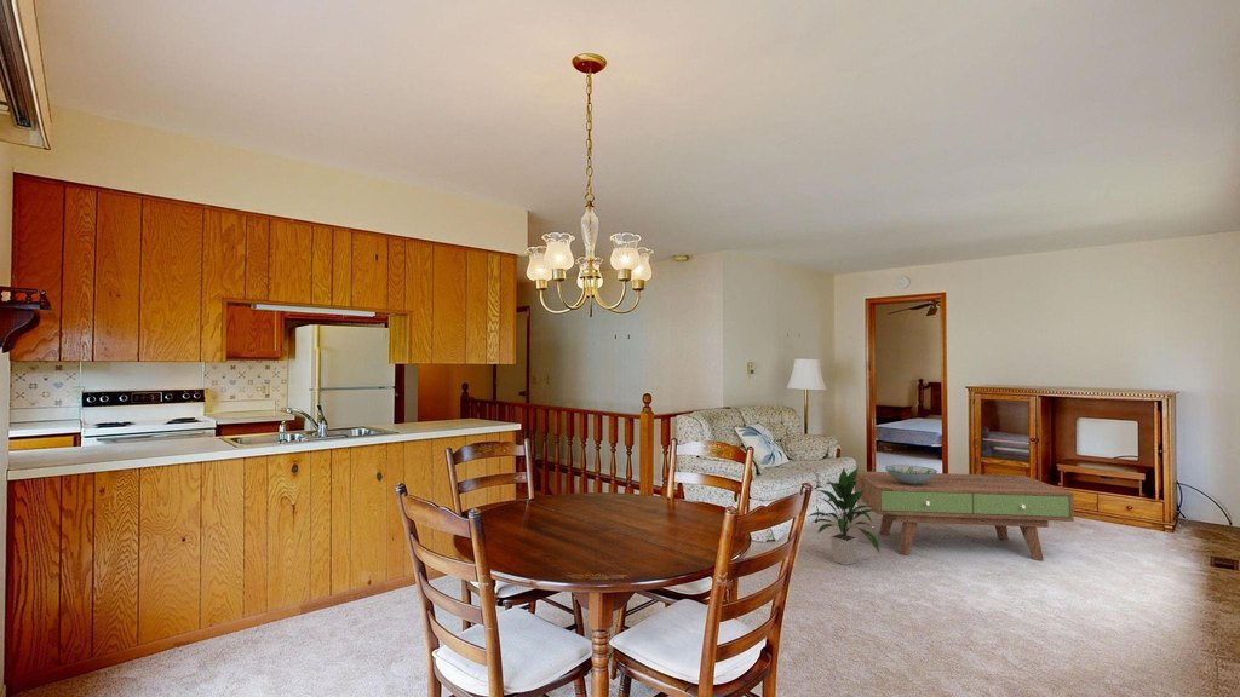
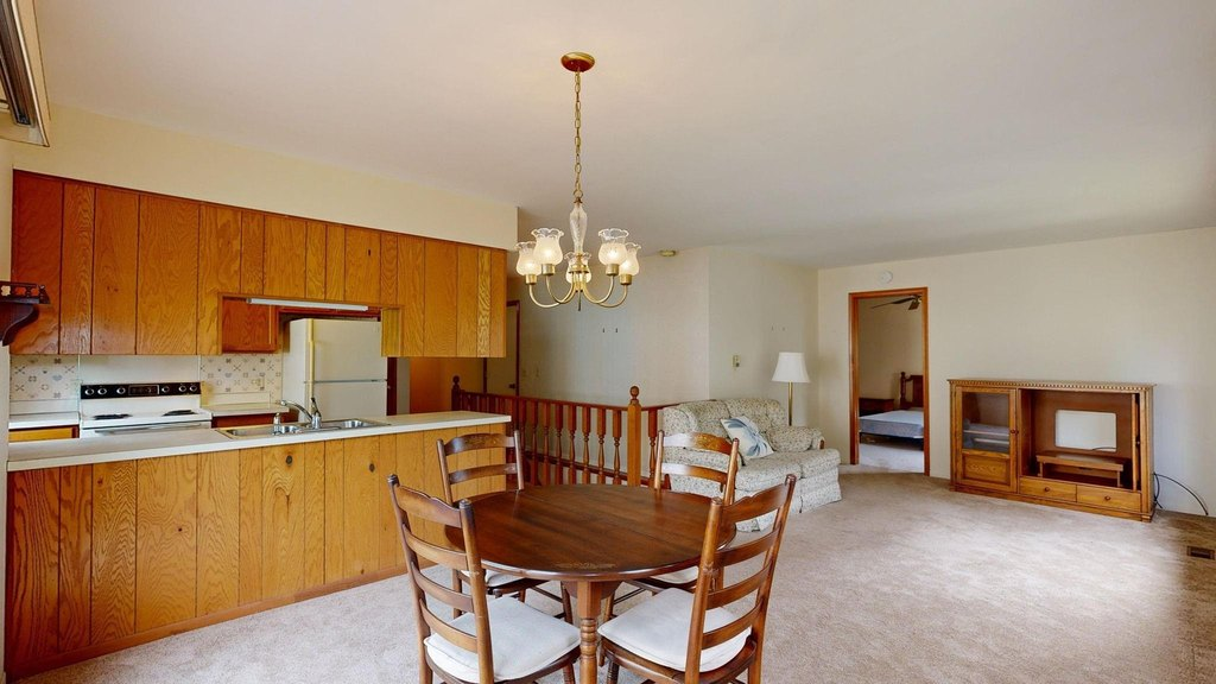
- indoor plant [806,467,882,566]
- coffee table [854,470,1075,561]
- decorative bowl [884,465,938,485]
